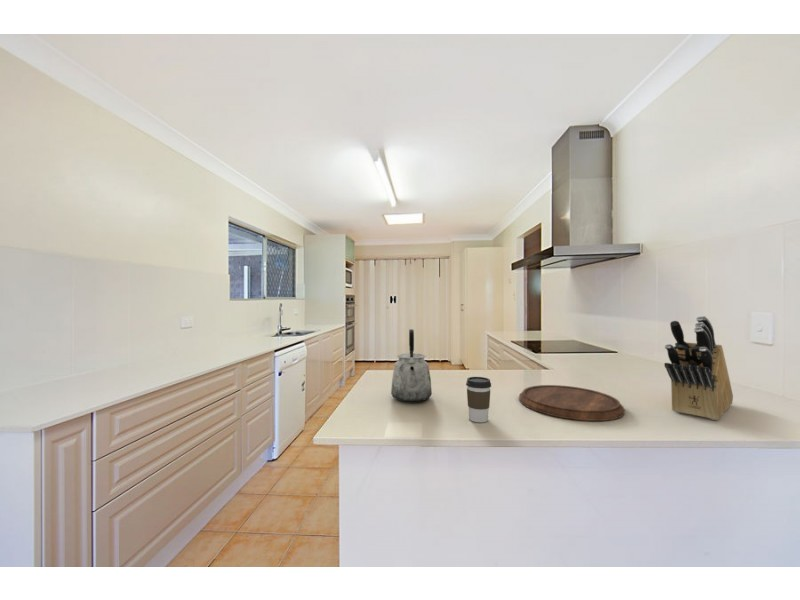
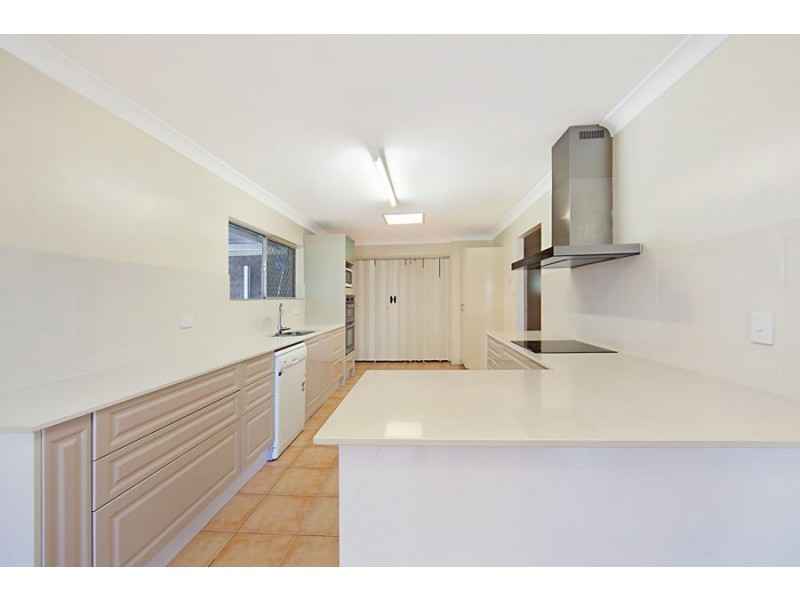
- coffee cup [465,376,492,423]
- kettle [390,328,433,403]
- knife block [663,315,734,421]
- cutting board [518,384,626,422]
